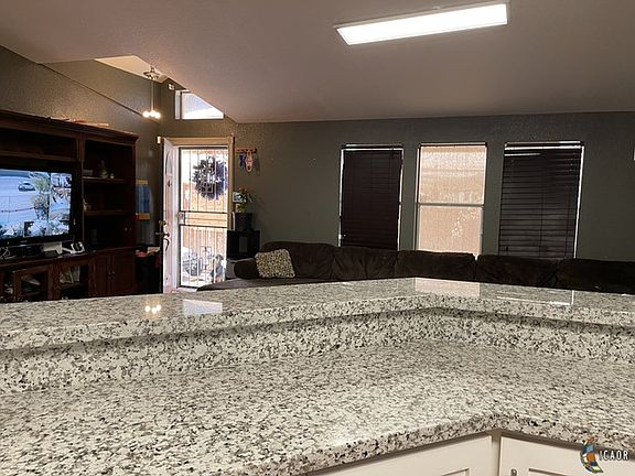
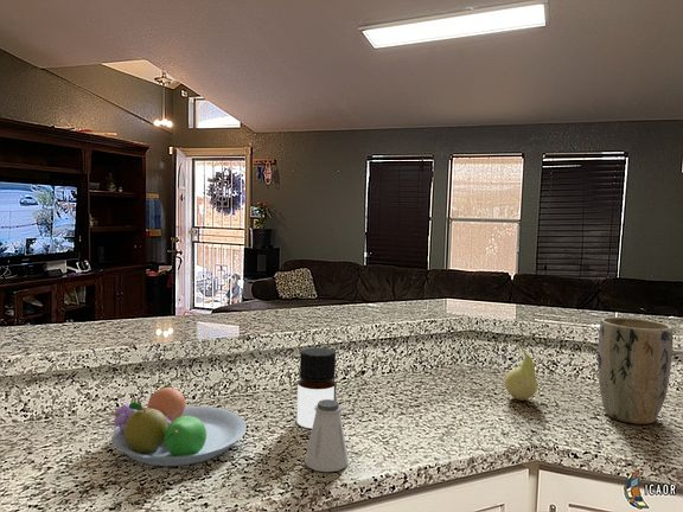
+ bottle [295,346,338,429]
+ fruit [504,341,538,402]
+ plant pot [596,316,675,425]
+ saltshaker [304,399,350,473]
+ fruit bowl [110,384,248,467]
